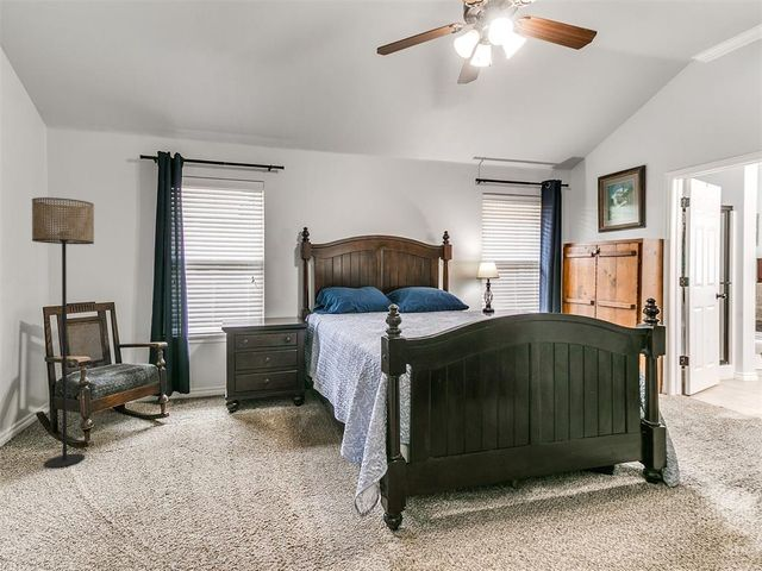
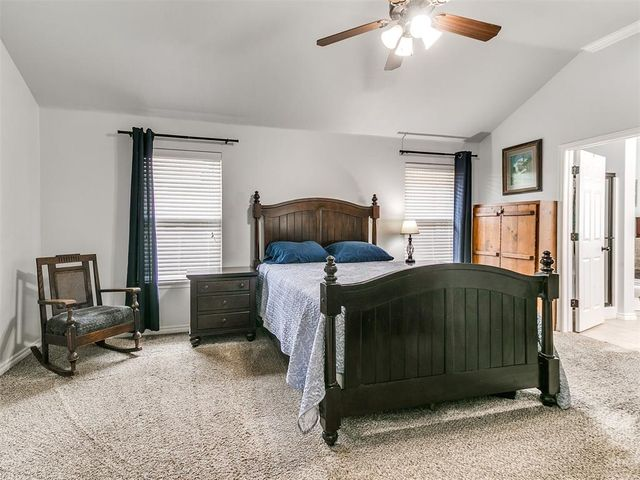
- floor lamp [31,196,95,469]
